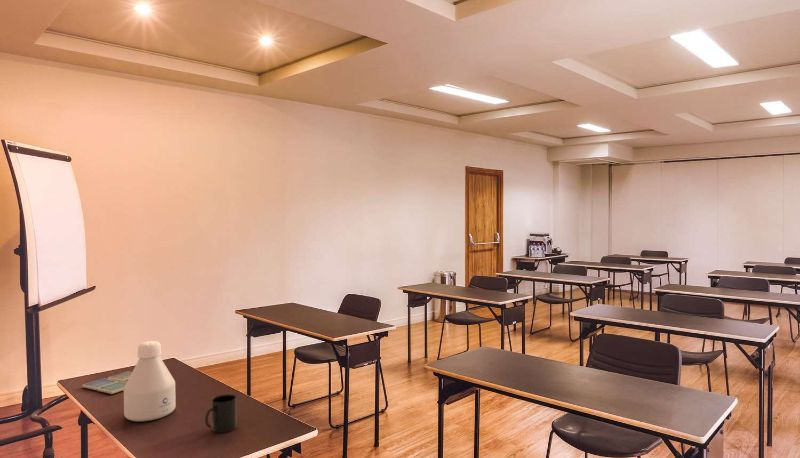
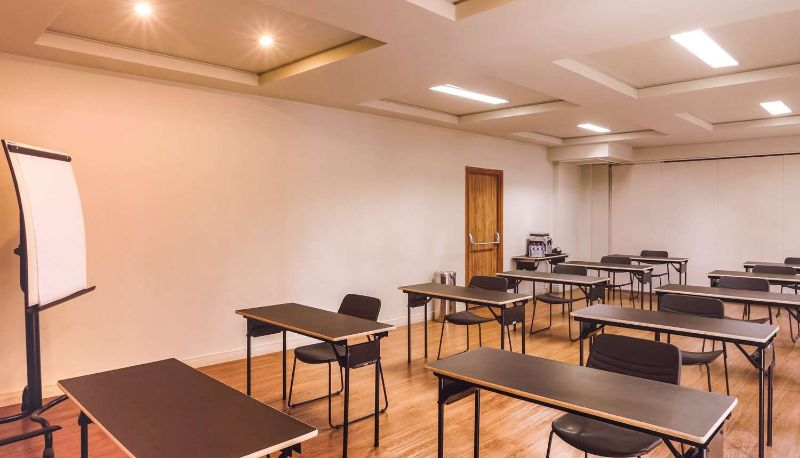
- bottle [123,340,177,422]
- mug [204,393,238,434]
- drink coaster [81,371,132,395]
